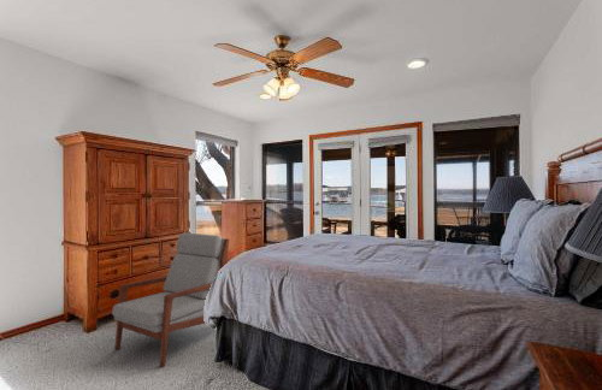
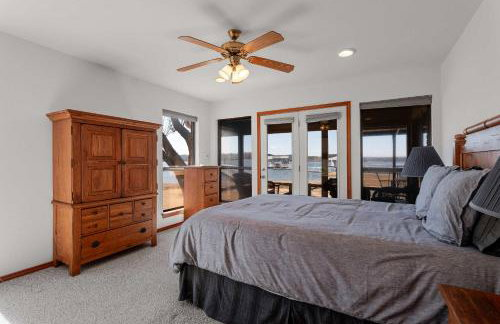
- armchair [111,231,231,368]
